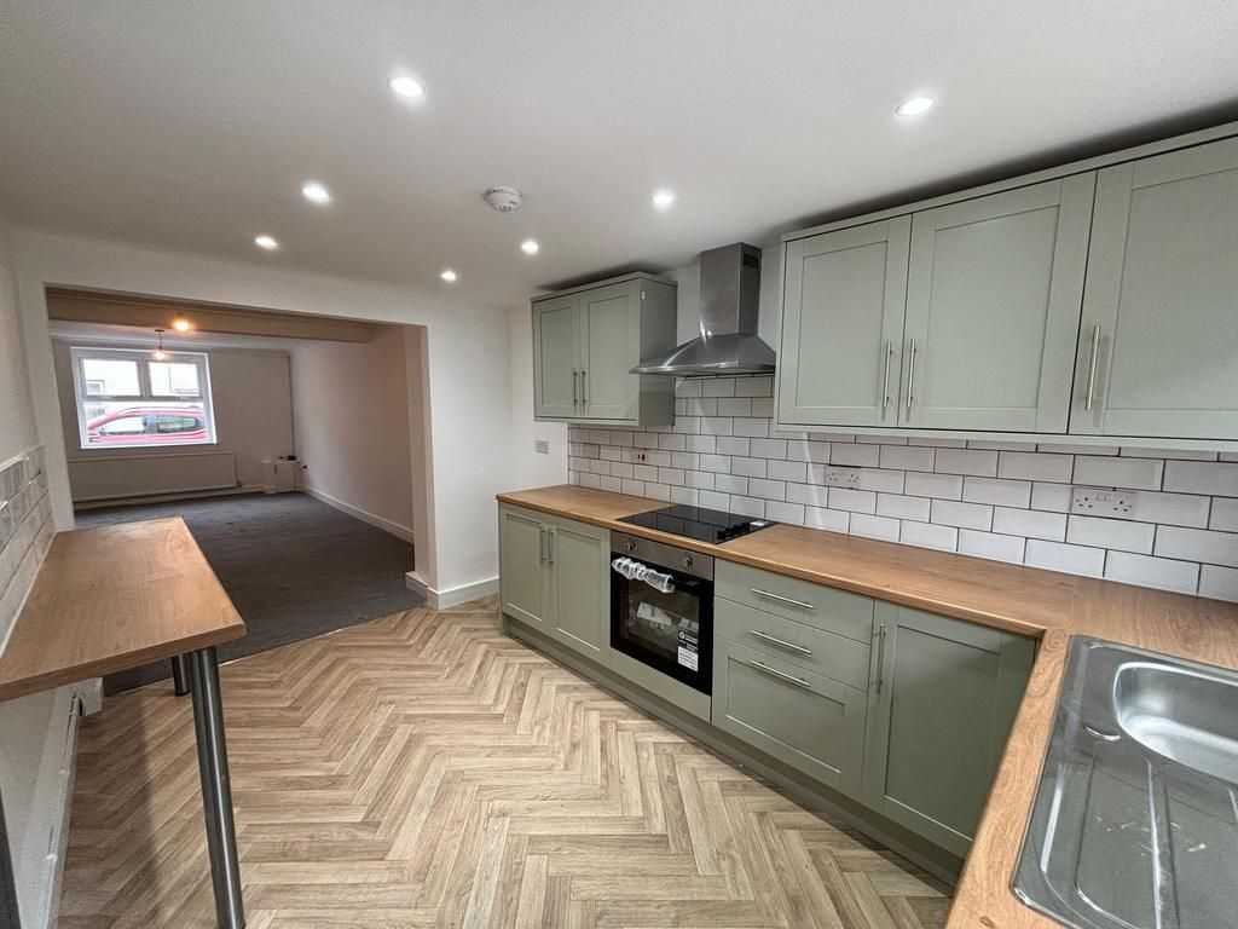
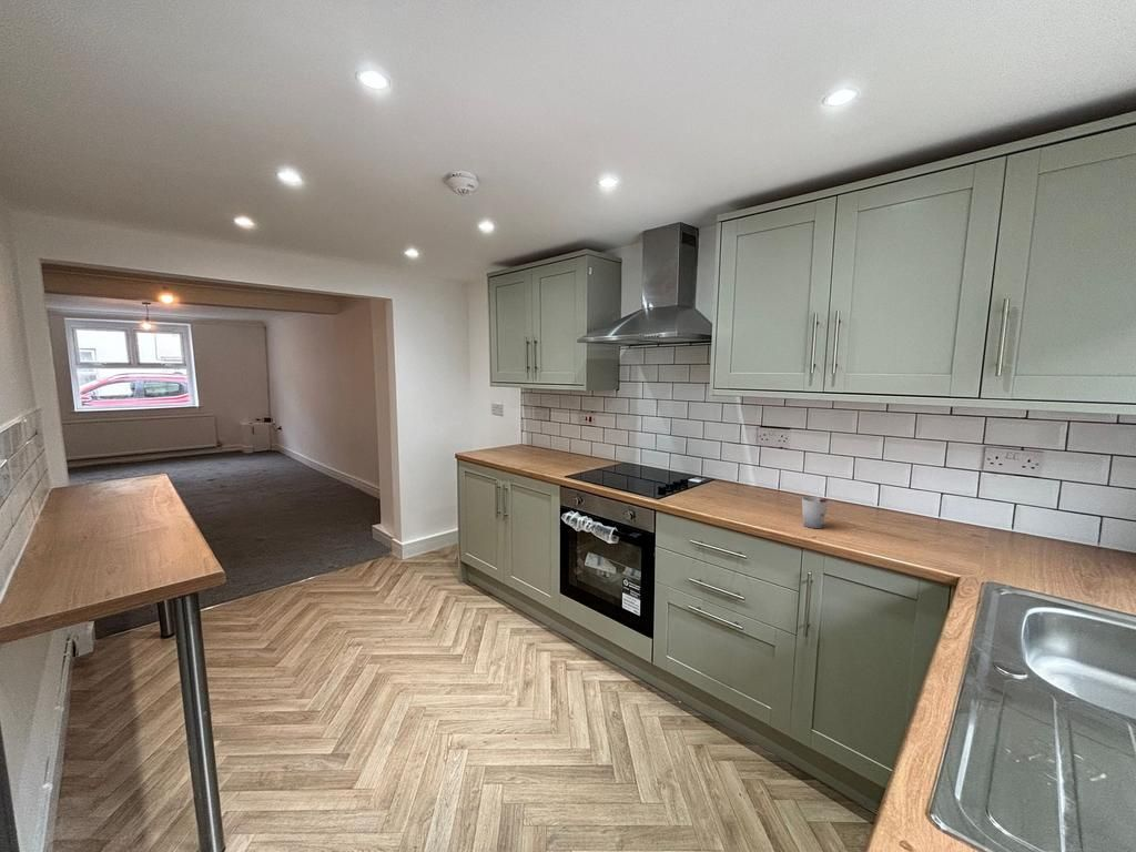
+ cup [801,496,829,529]
